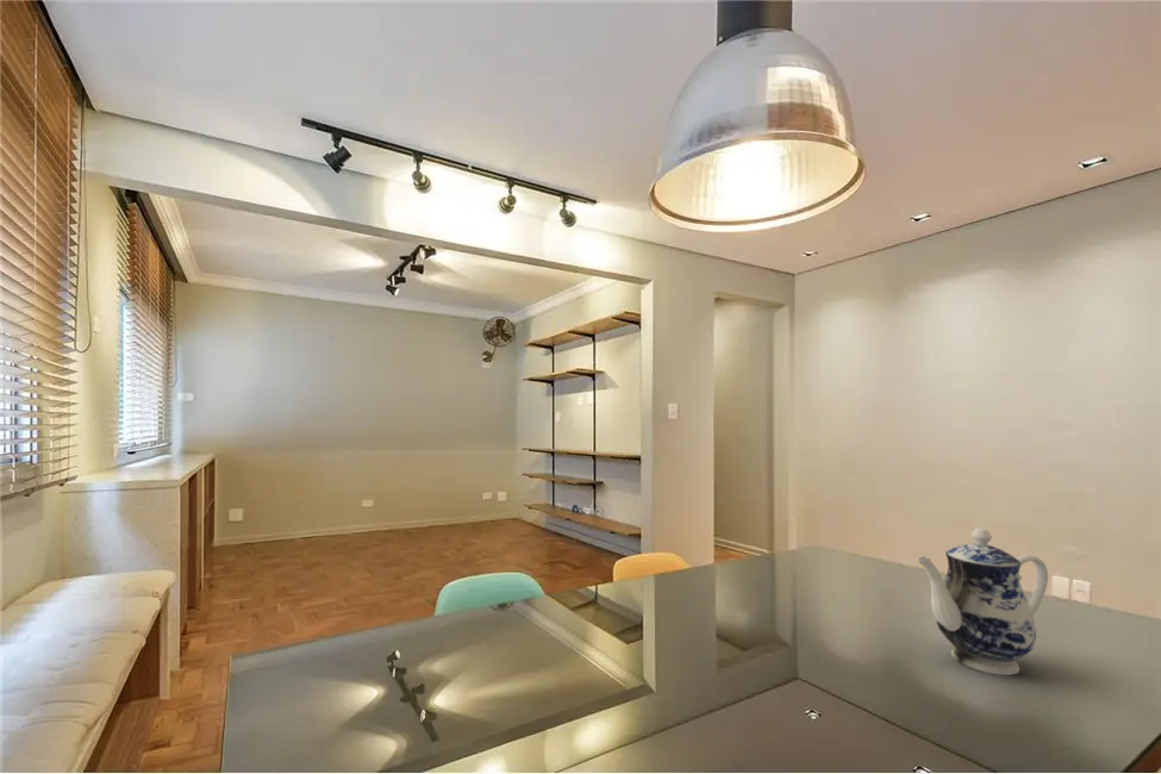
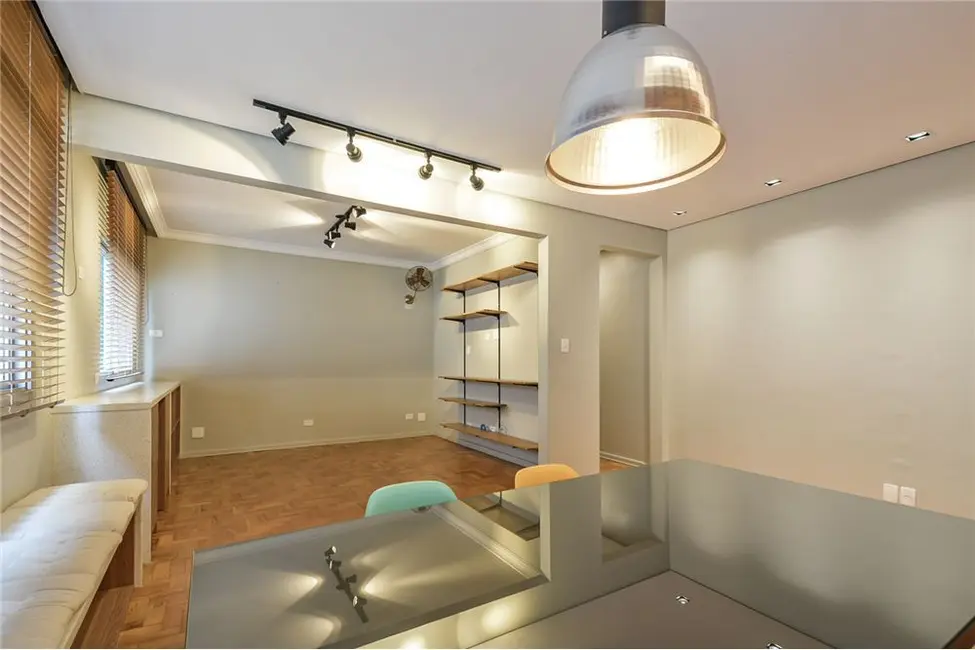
- teapot [916,528,1049,676]
